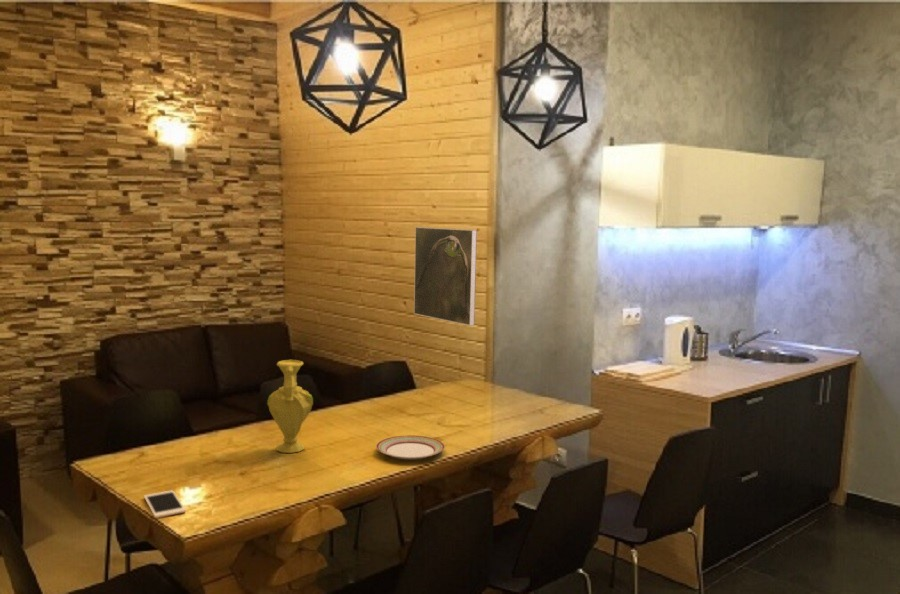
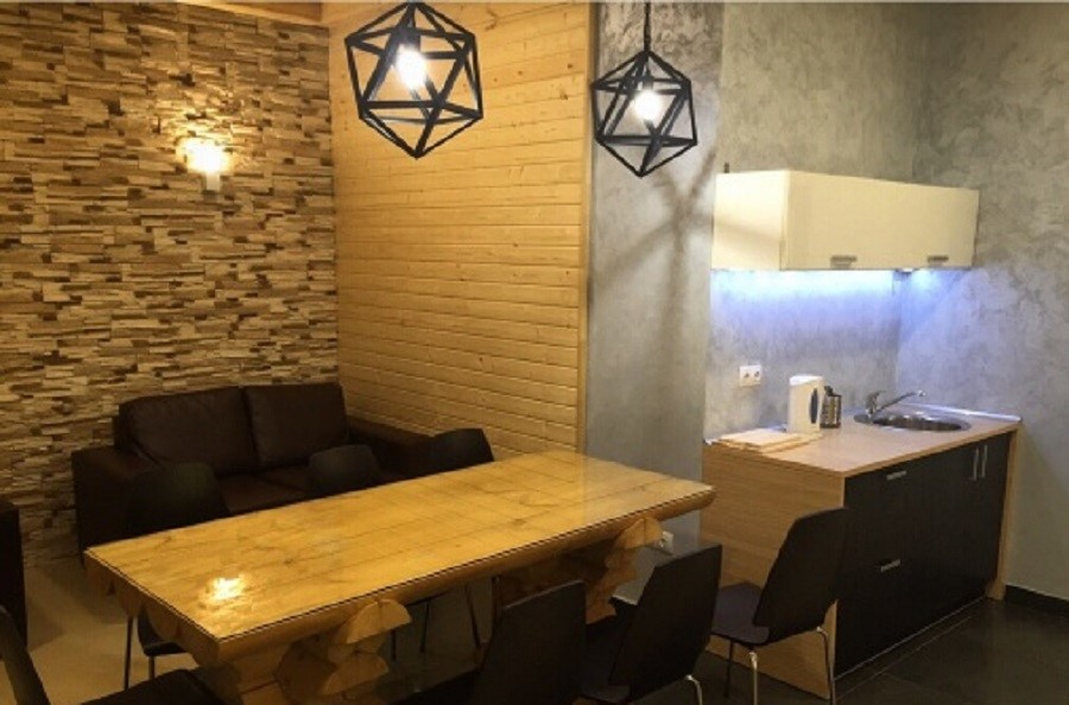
- plate [375,434,446,461]
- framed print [413,226,478,327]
- cell phone [143,489,187,519]
- vase [266,359,314,454]
